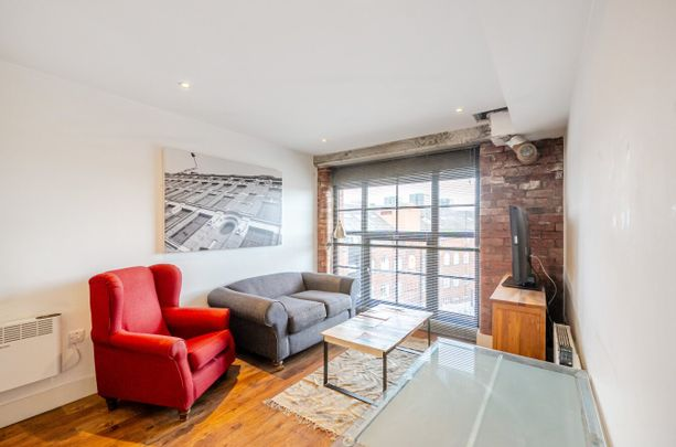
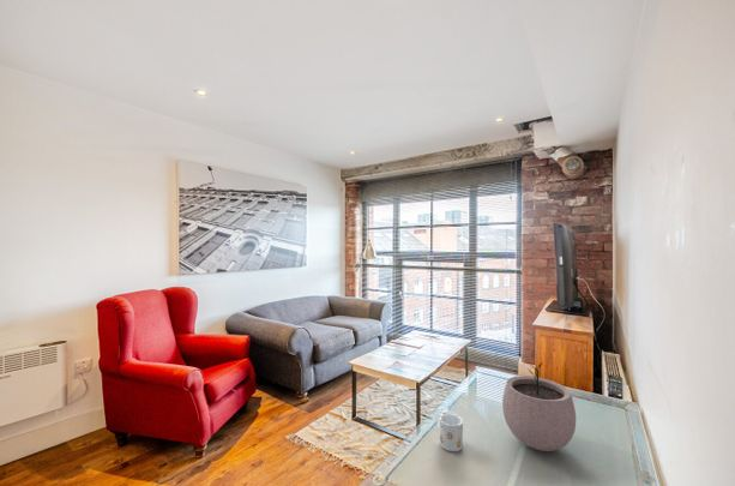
+ mug [435,413,464,452]
+ plant pot [501,362,577,452]
